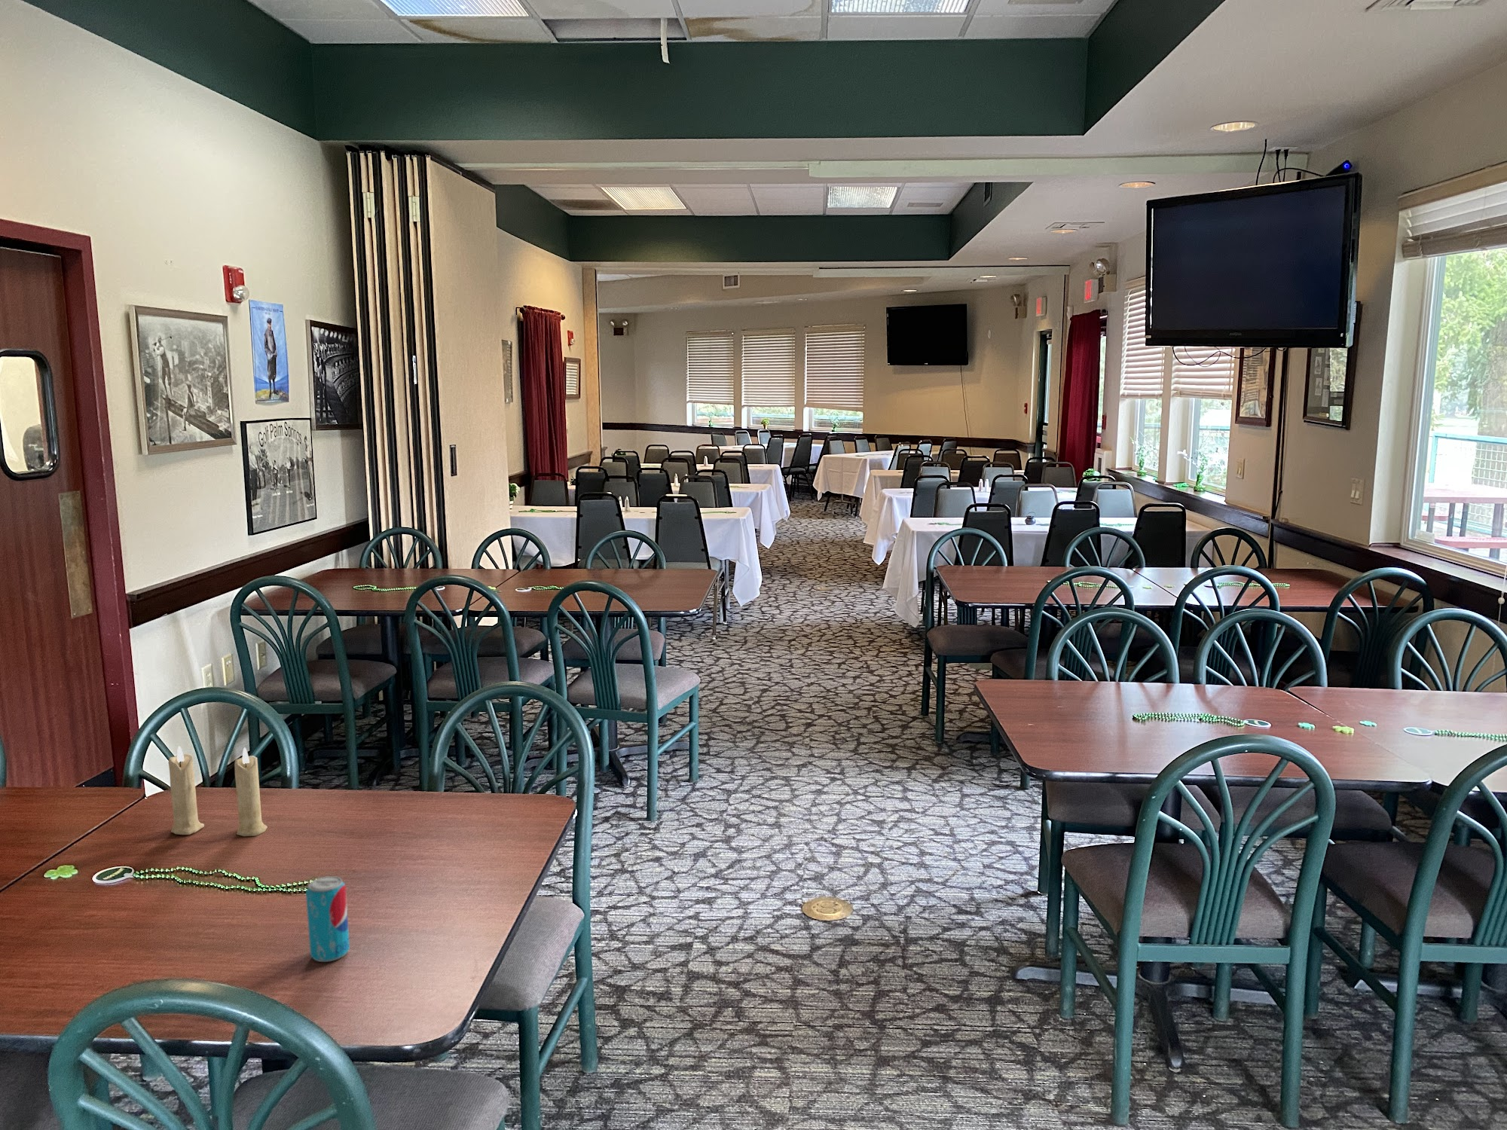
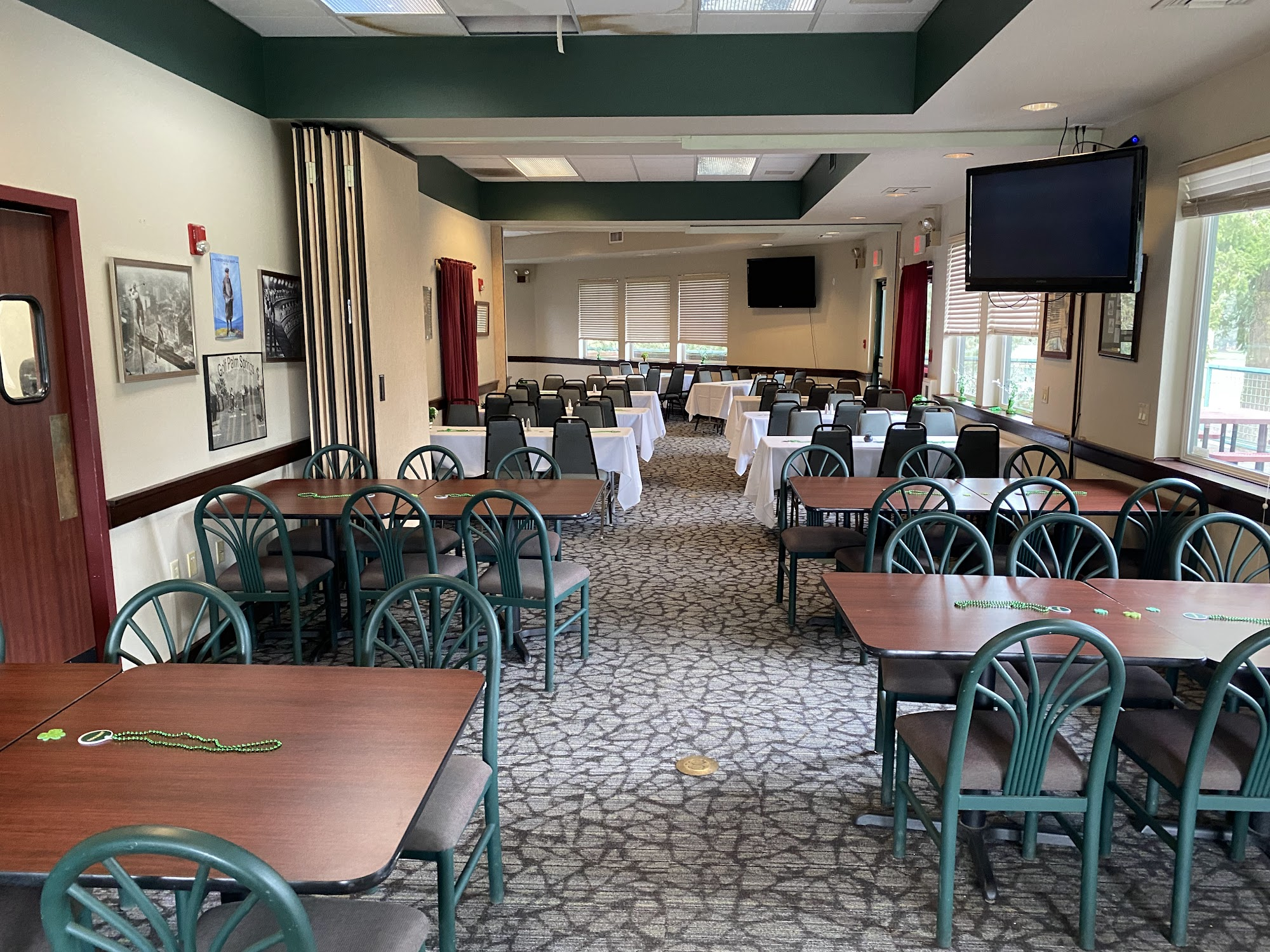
- beverage can [305,875,350,963]
- candle [168,745,268,837]
